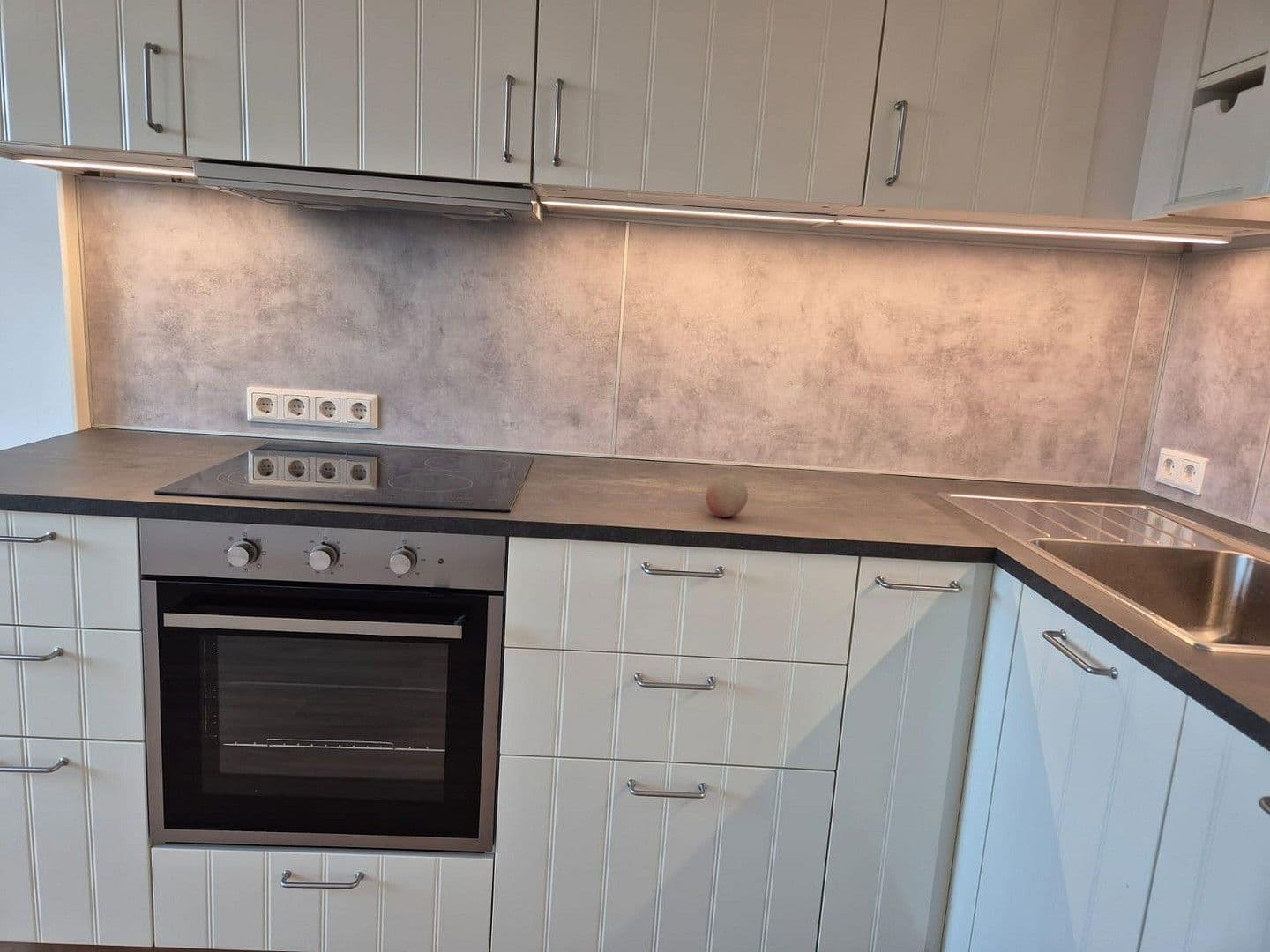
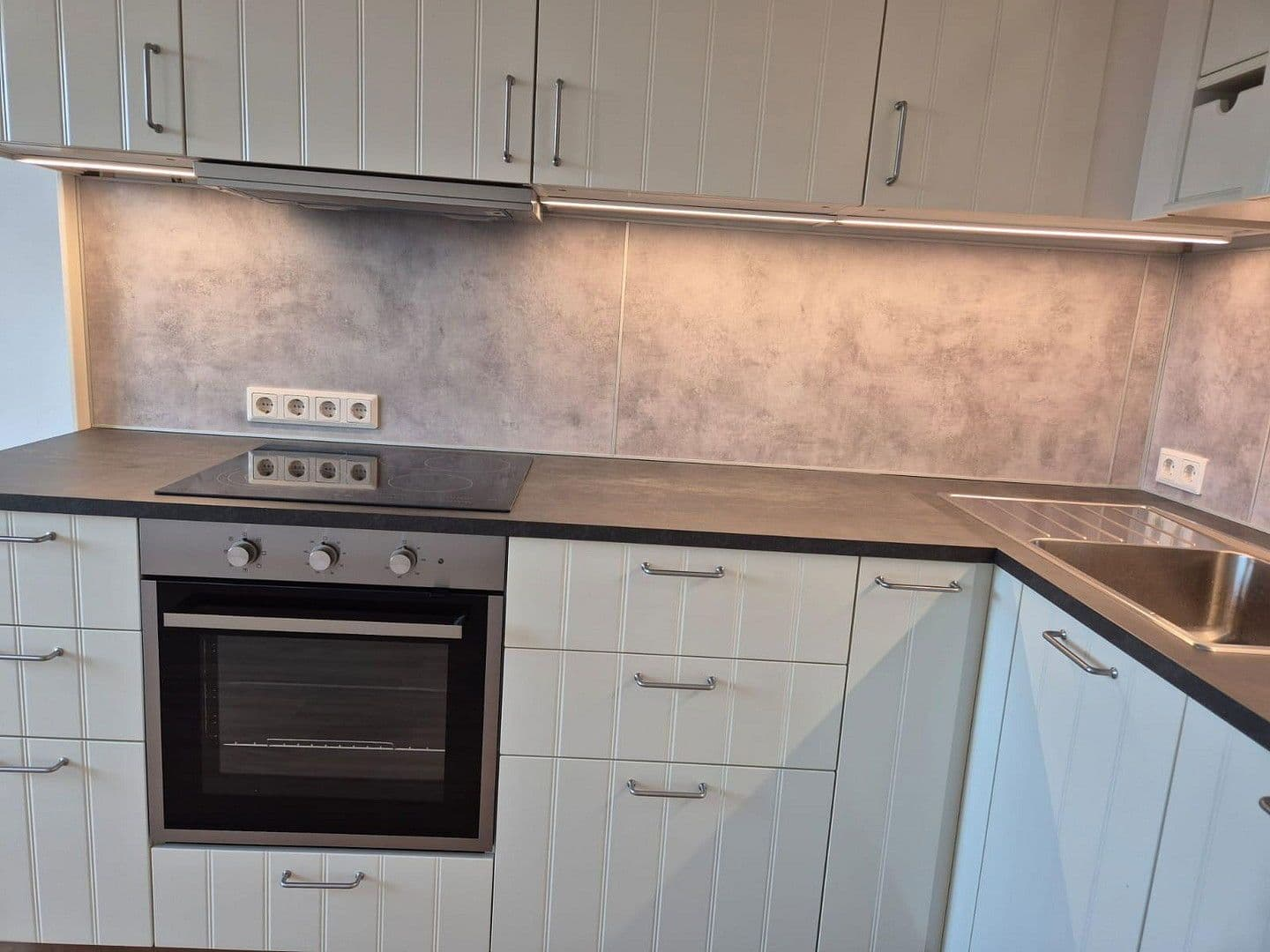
- fruit [705,473,749,518]
